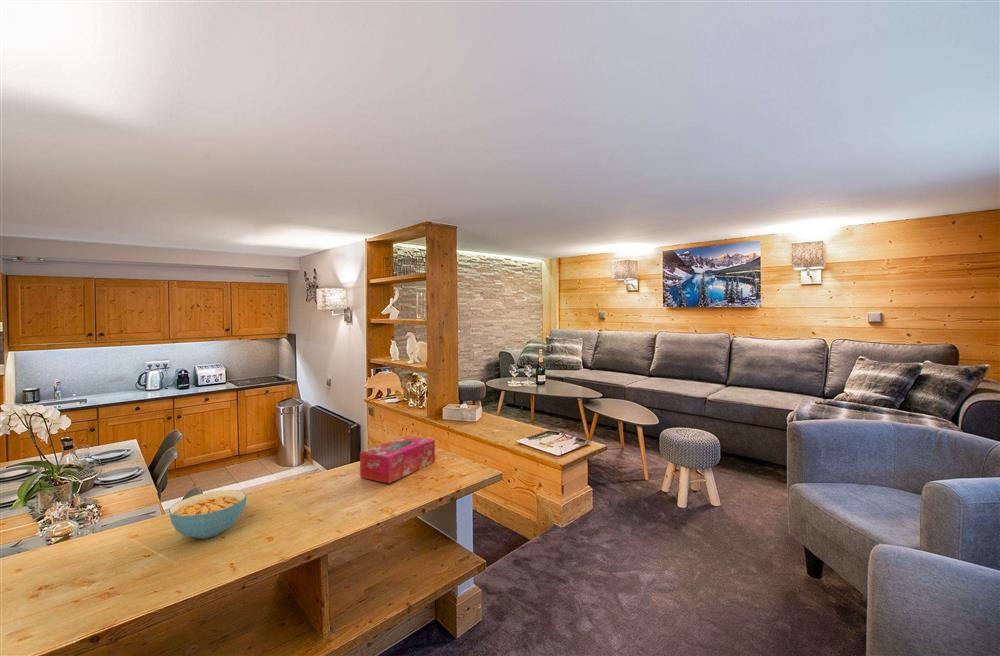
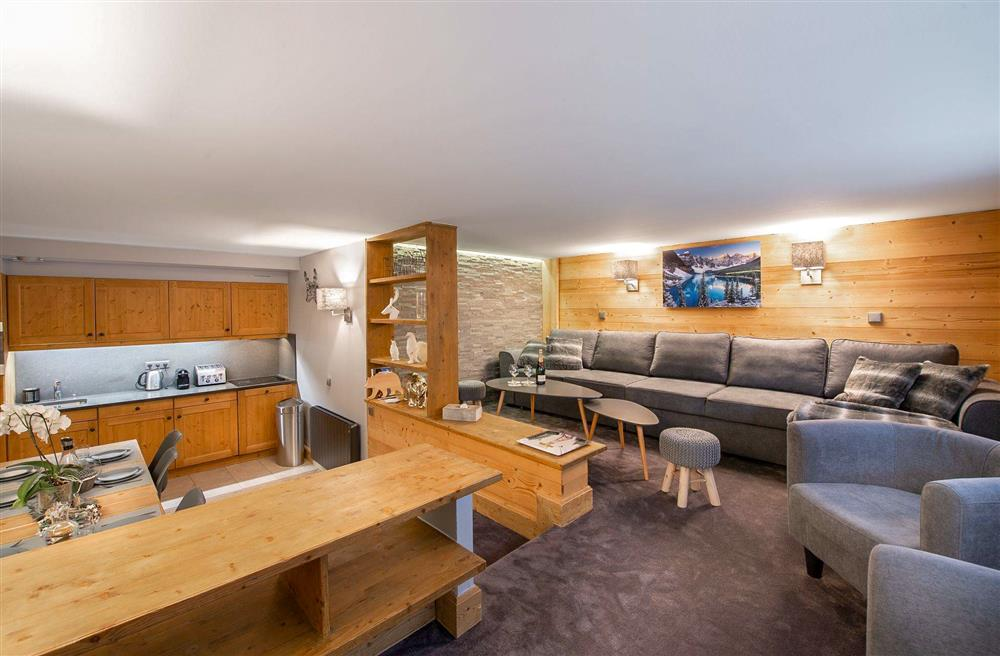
- cereal bowl [168,489,248,540]
- tissue box [359,435,436,484]
